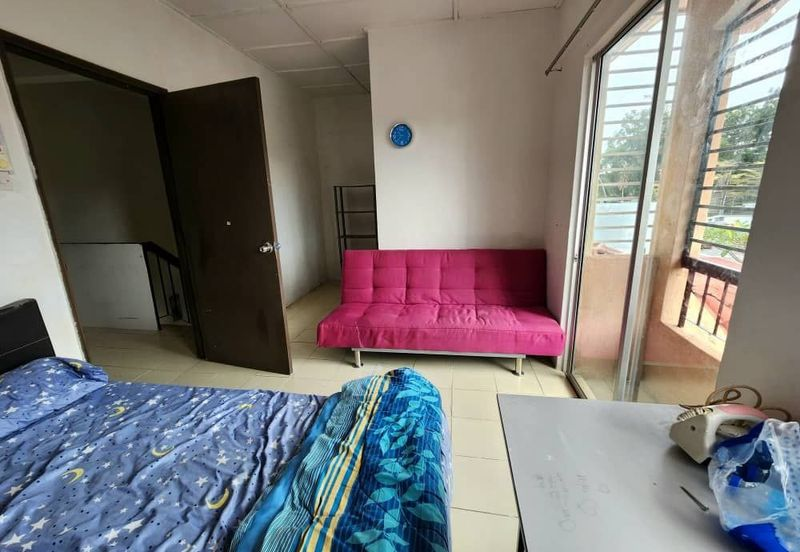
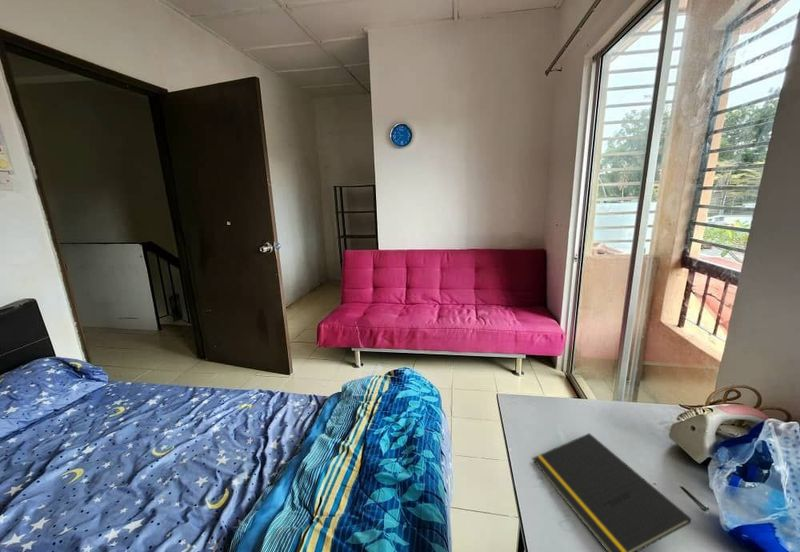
+ notepad [531,432,692,552]
